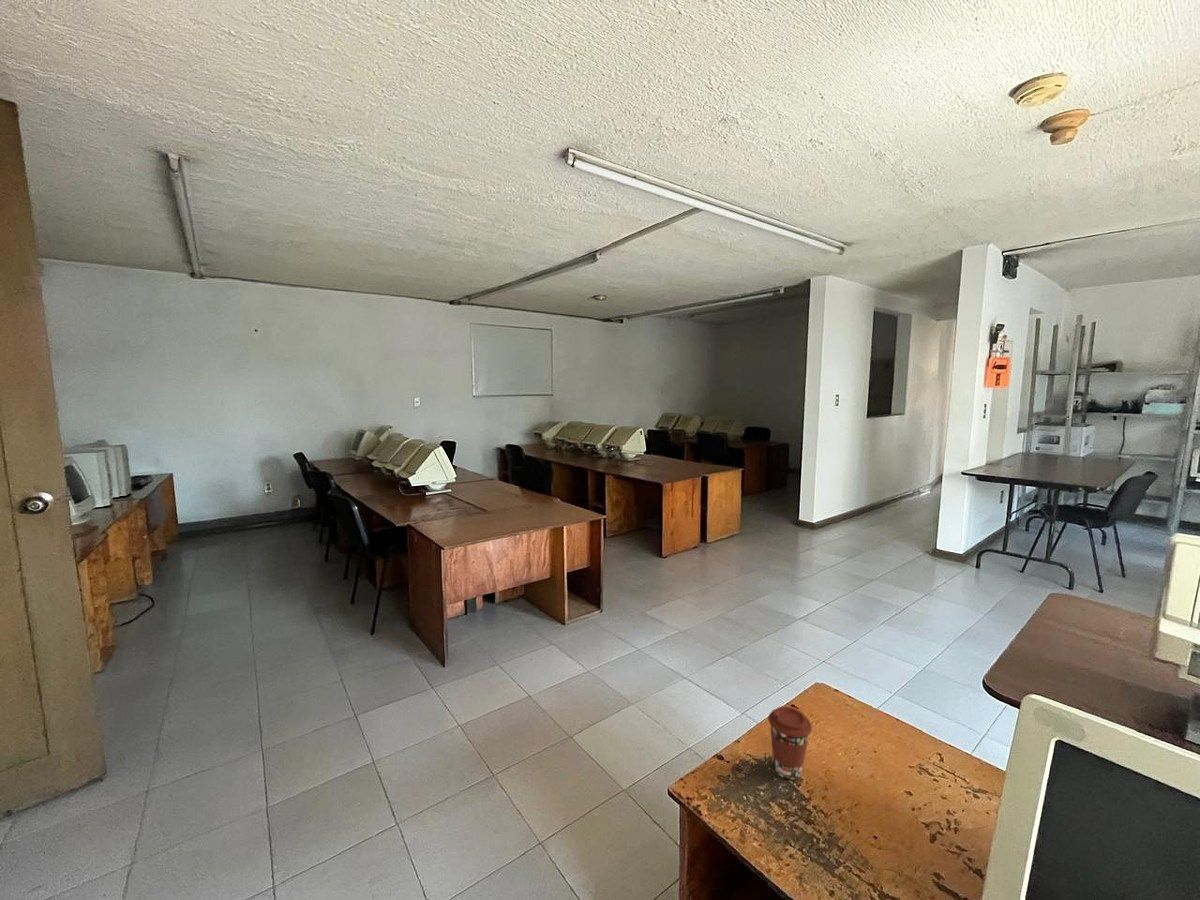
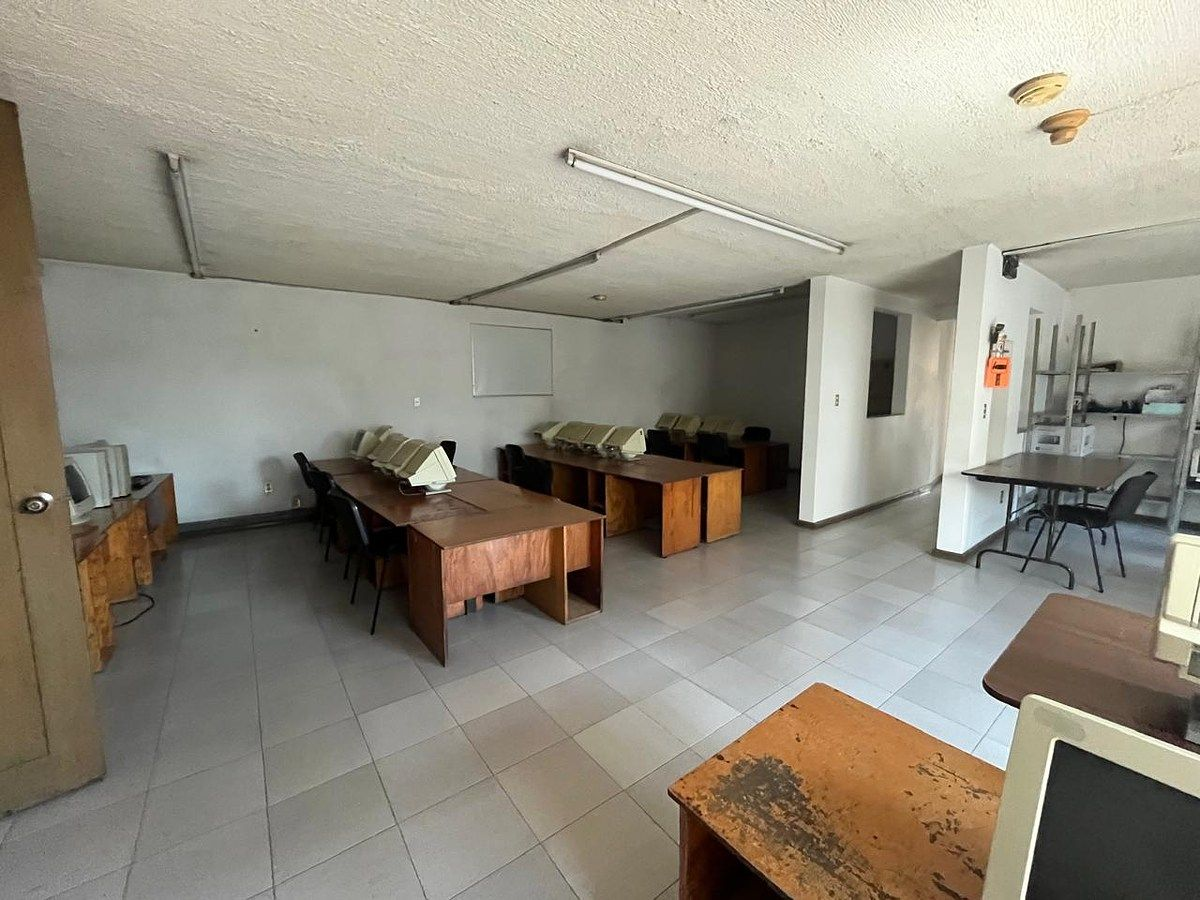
- coffee cup [767,705,813,781]
